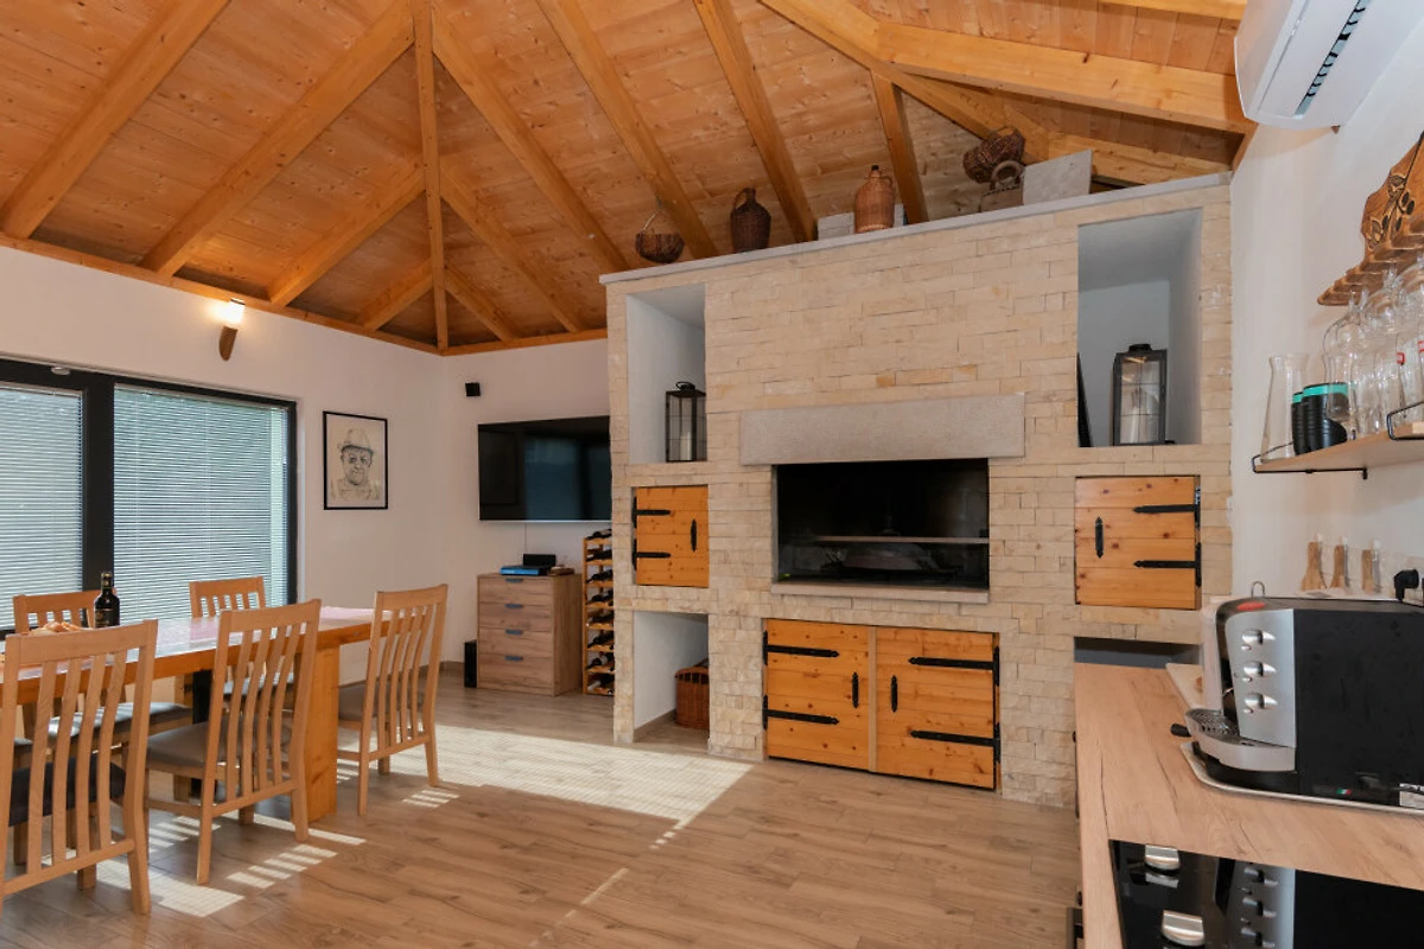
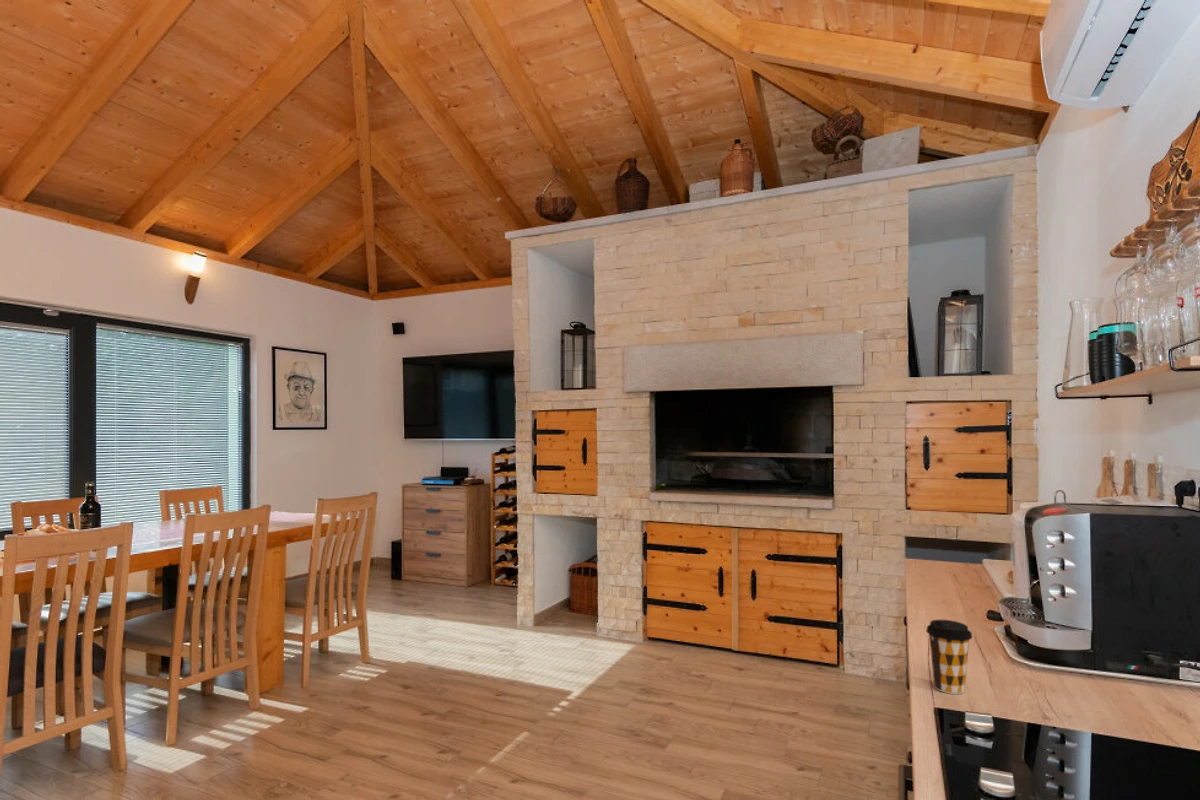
+ coffee cup [925,619,973,695]
